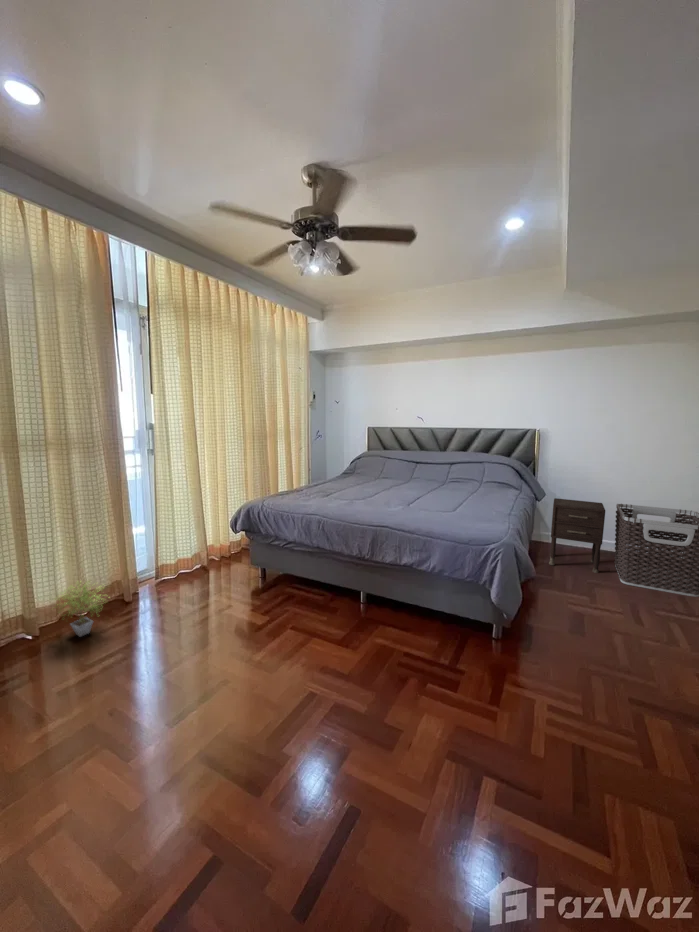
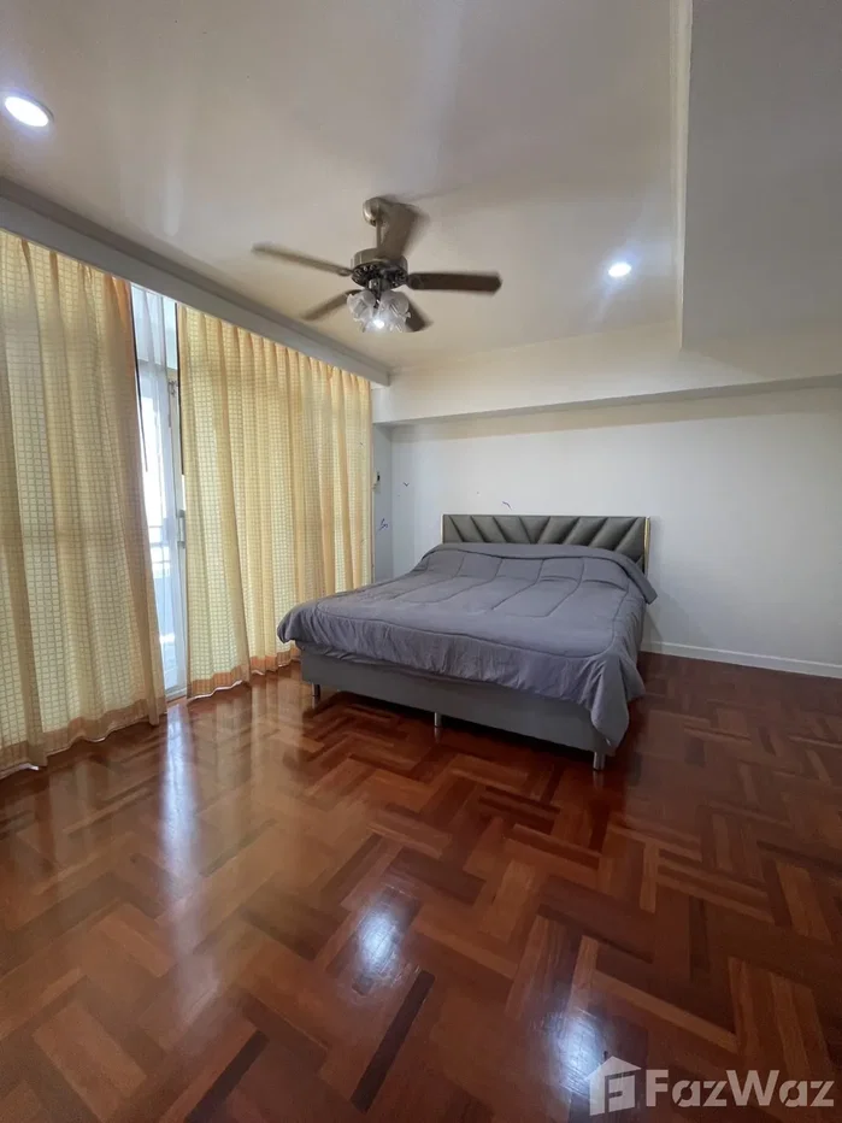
- nightstand [548,497,606,574]
- potted plant [52,578,112,638]
- clothes hamper [614,503,699,598]
